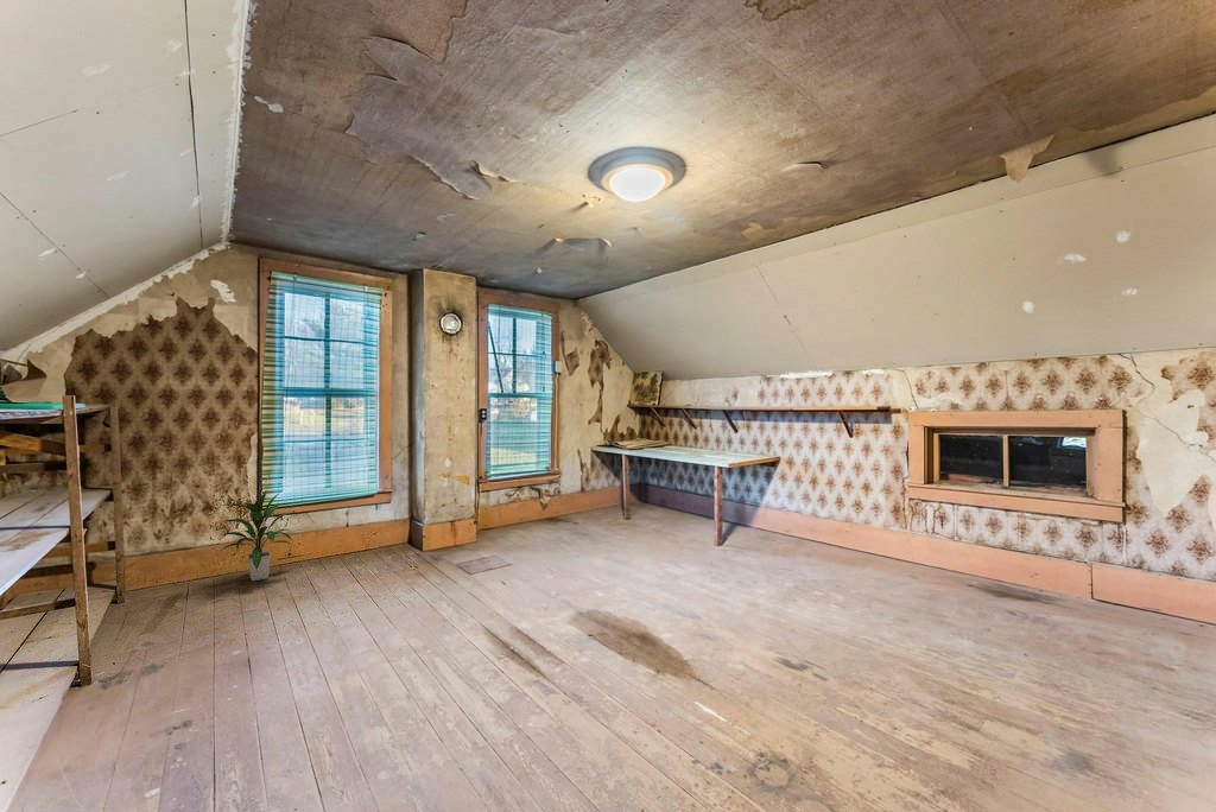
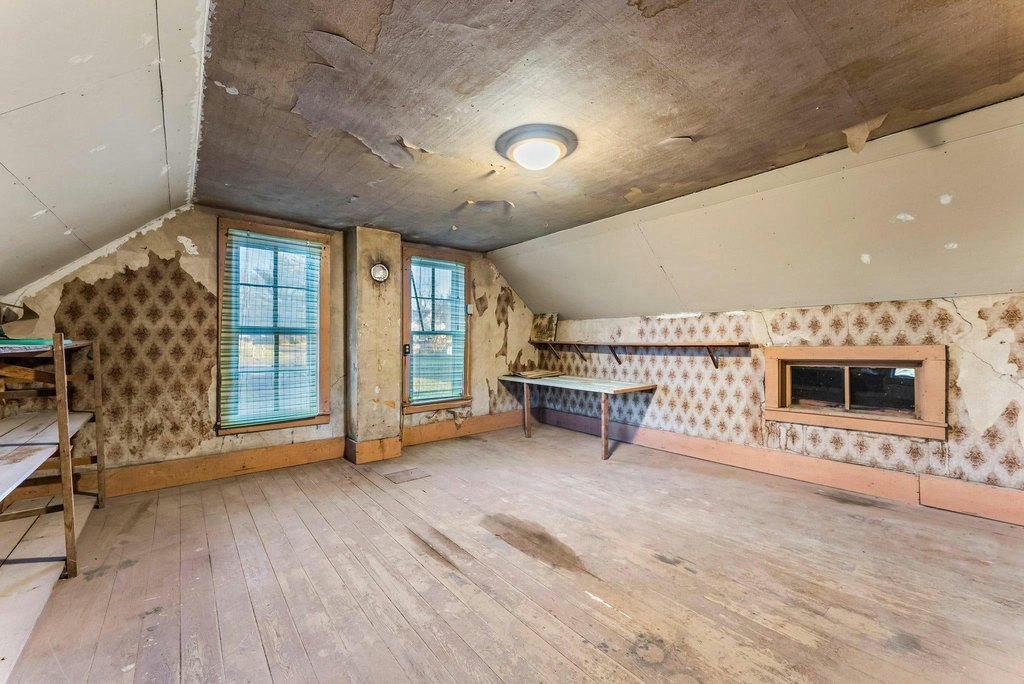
- indoor plant [218,489,294,582]
